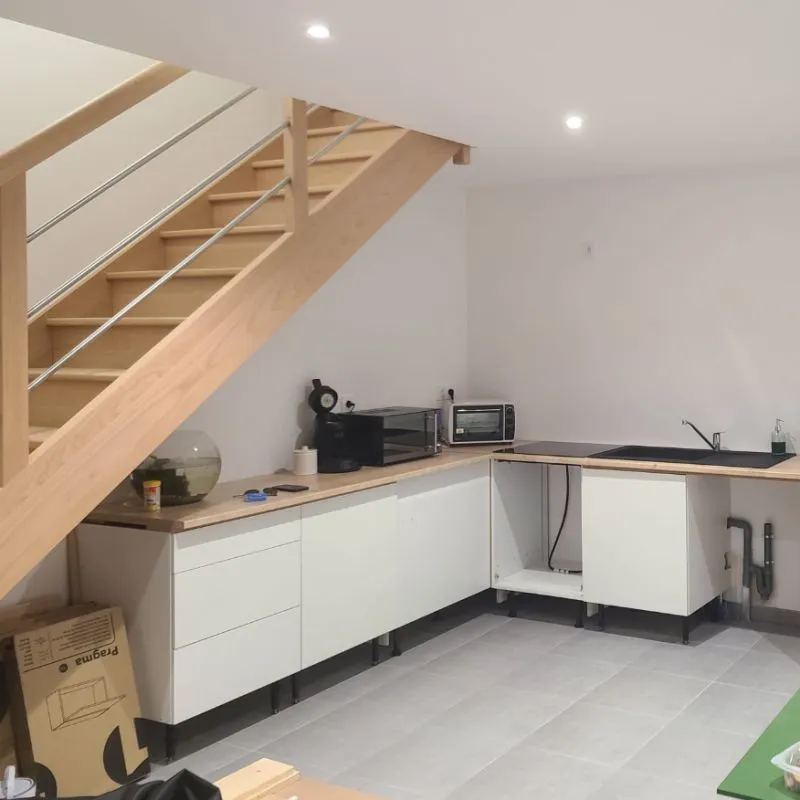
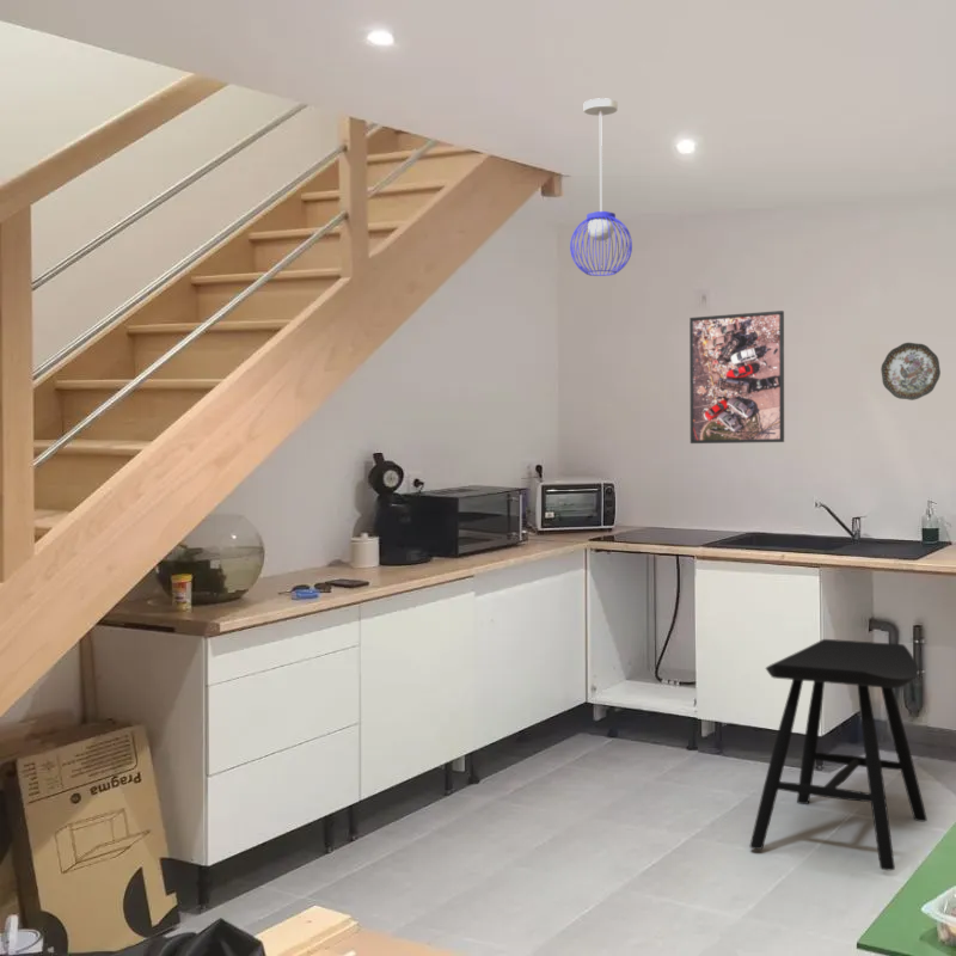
+ pendant light [569,97,633,277]
+ stool [748,638,929,871]
+ decorative plate [880,342,942,402]
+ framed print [688,310,785,445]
